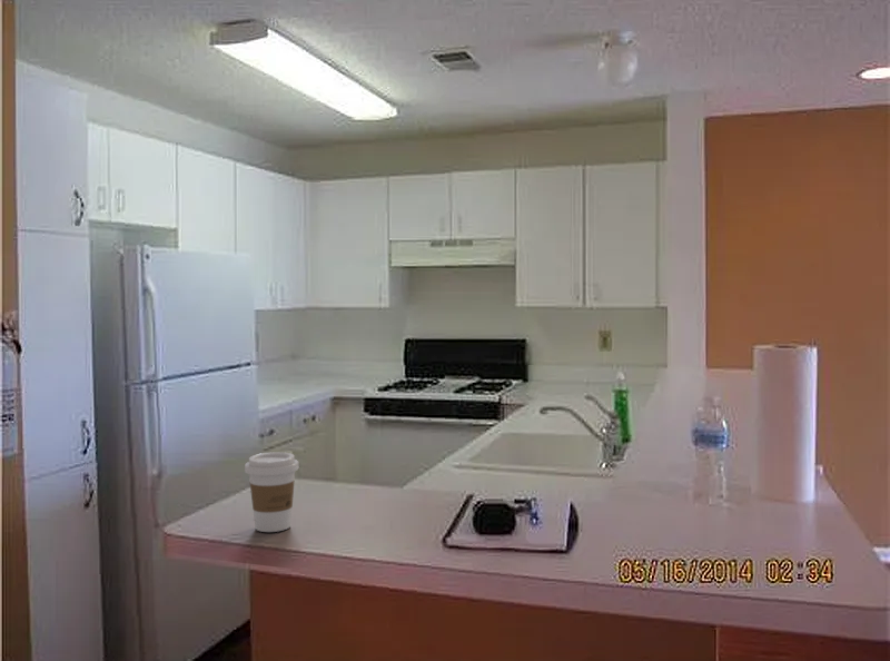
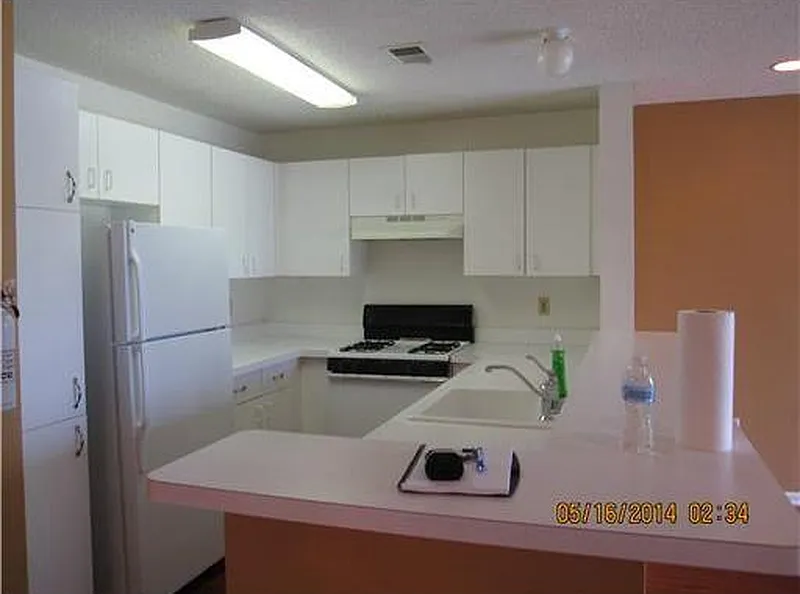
- coffee cup [244,451,300,533]
